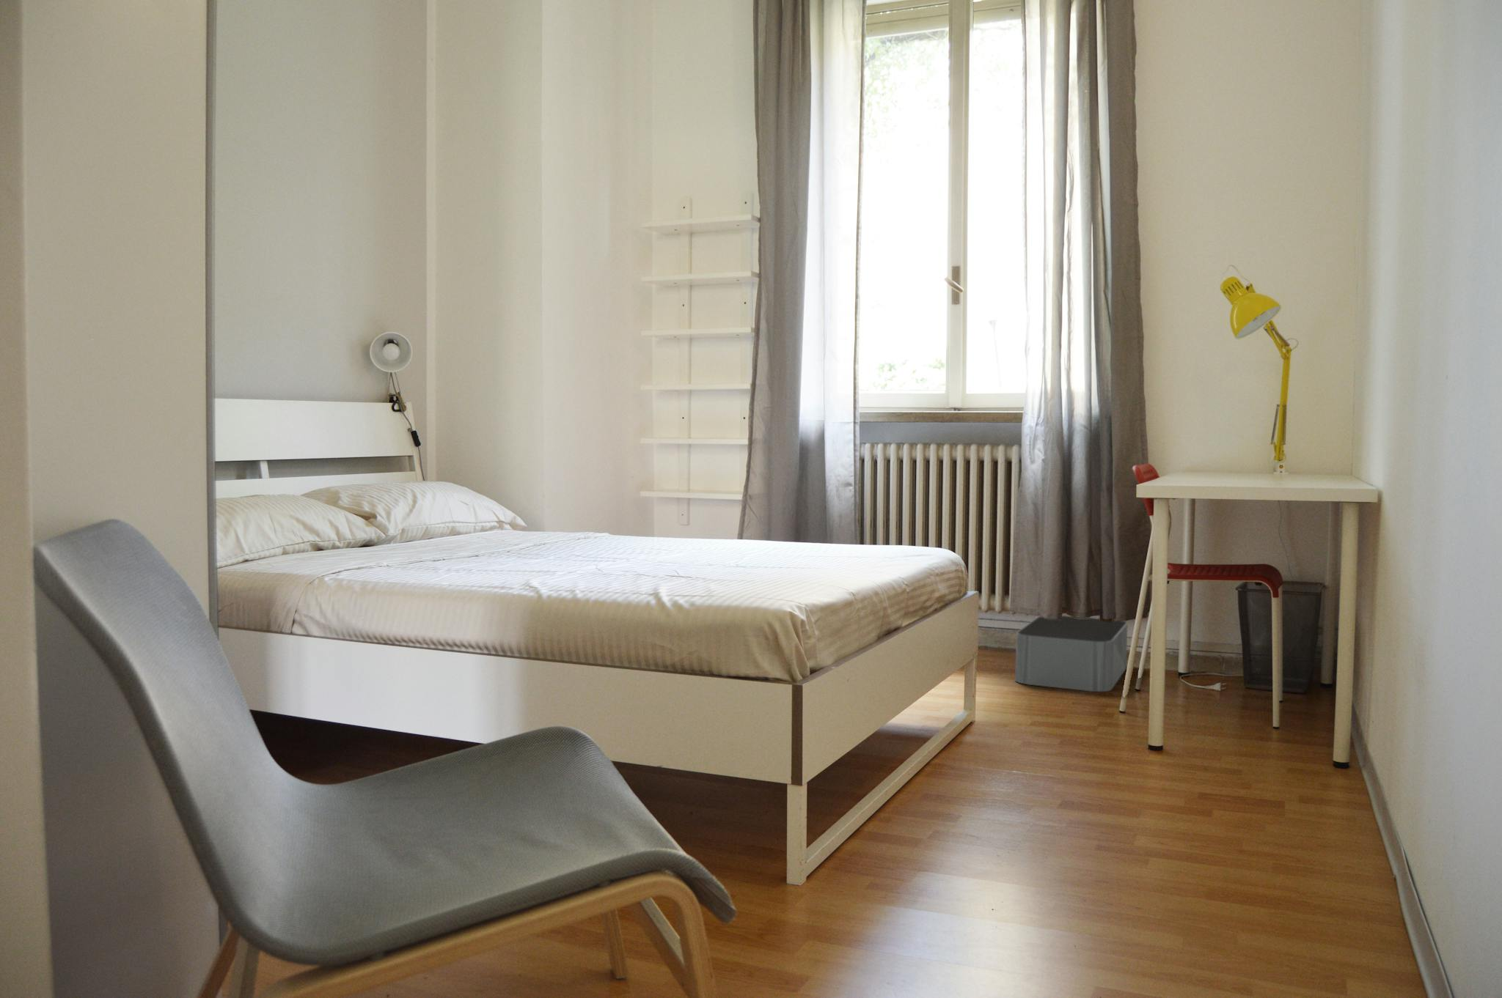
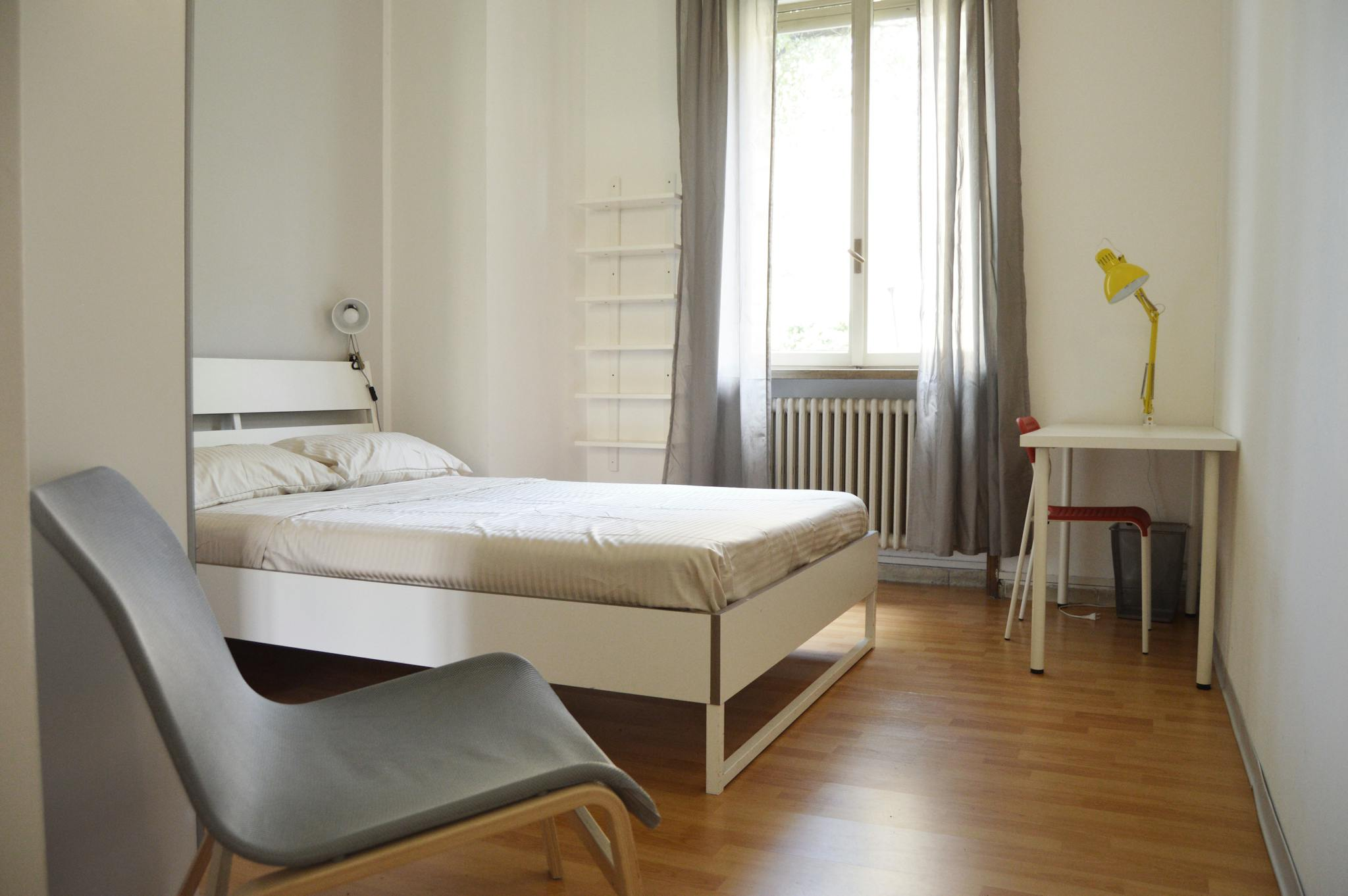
- storage bin [1014,615,1129,693]
